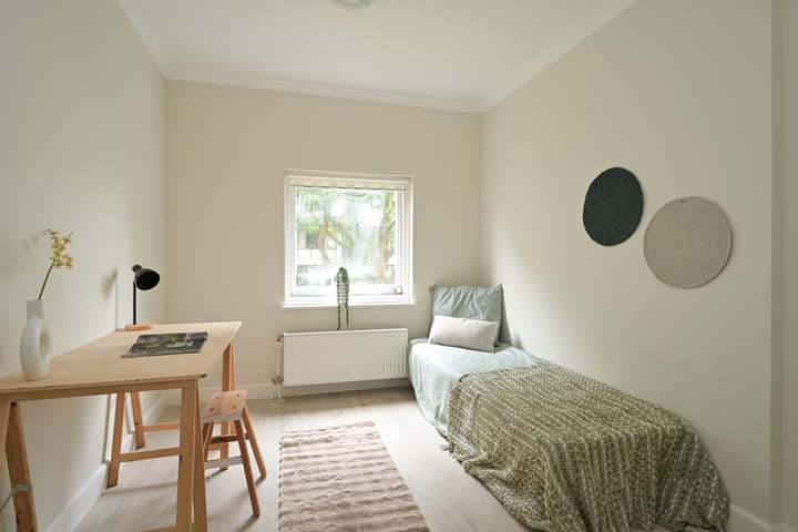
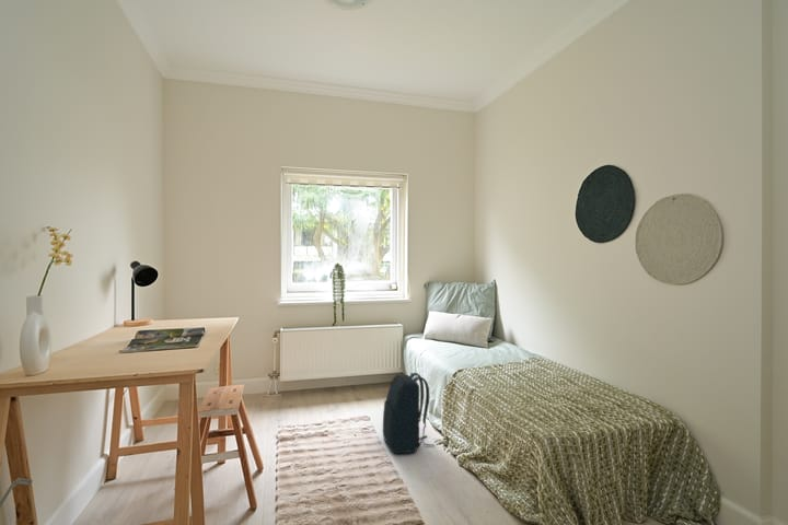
+ backpack [382,372,436,455]
